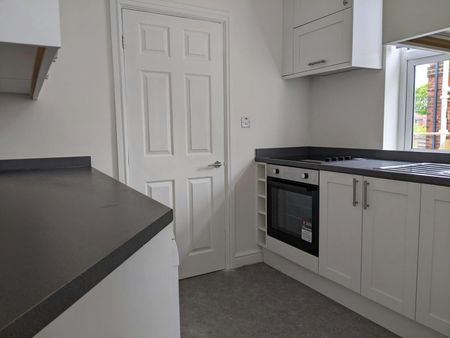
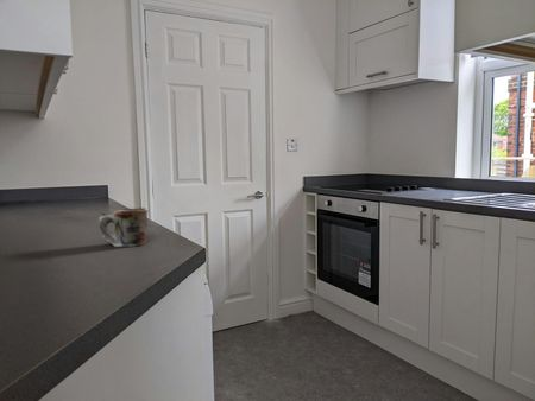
+ mug [97,206,149,248]
